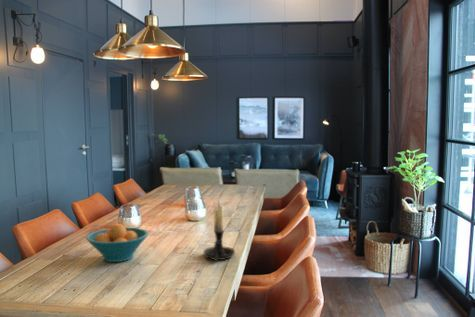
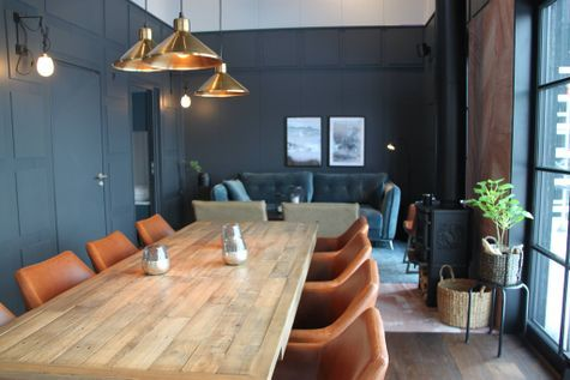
- fruit bowl [85,223,150,263]
- candle holder [203,198,236,262]
